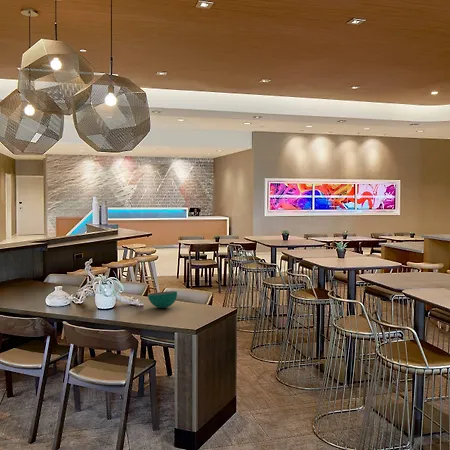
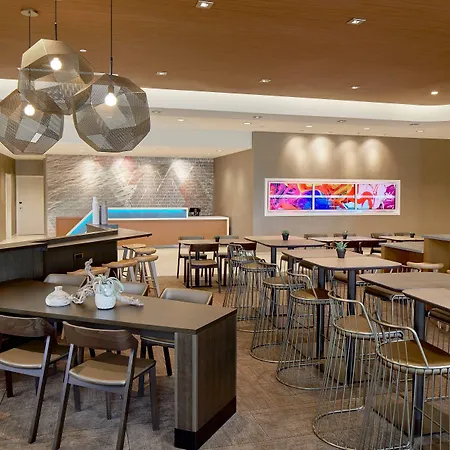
- bowl [147,290,178,309]
